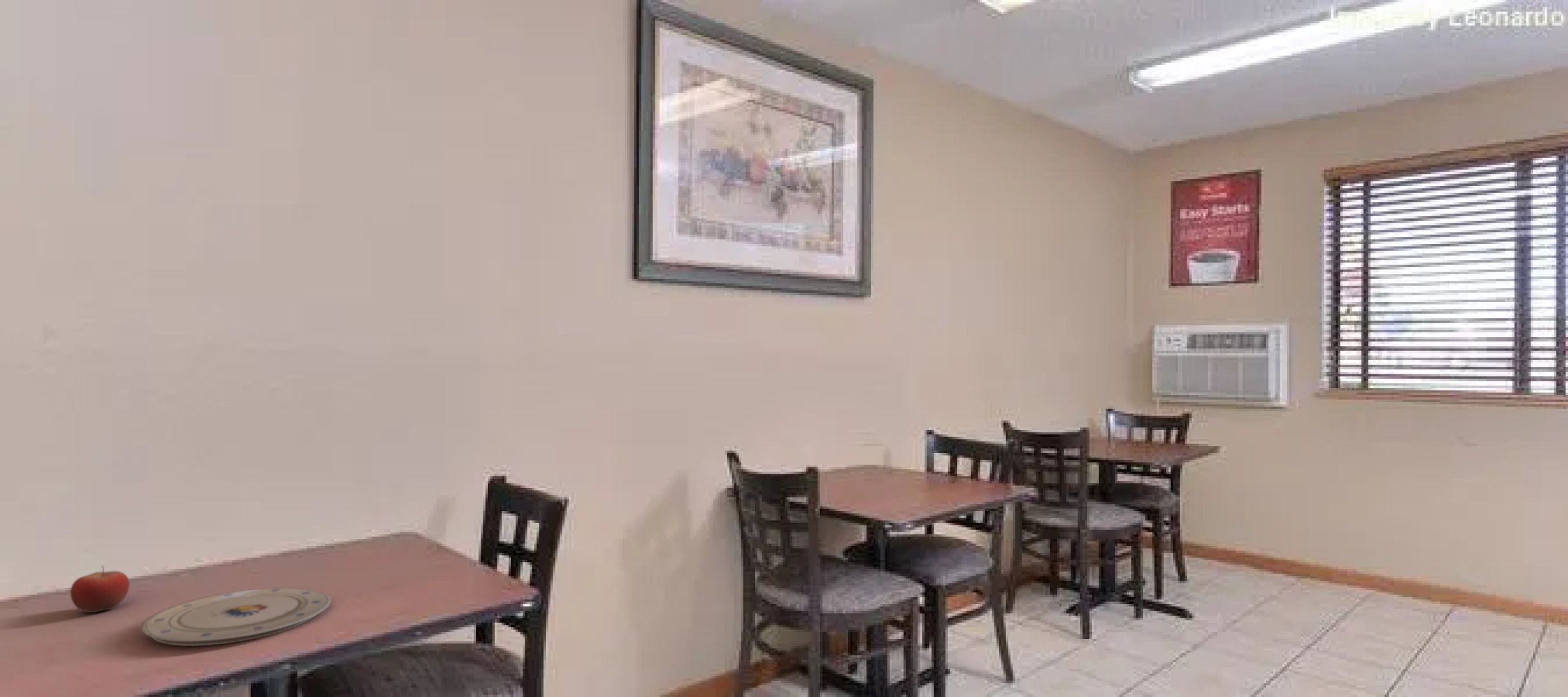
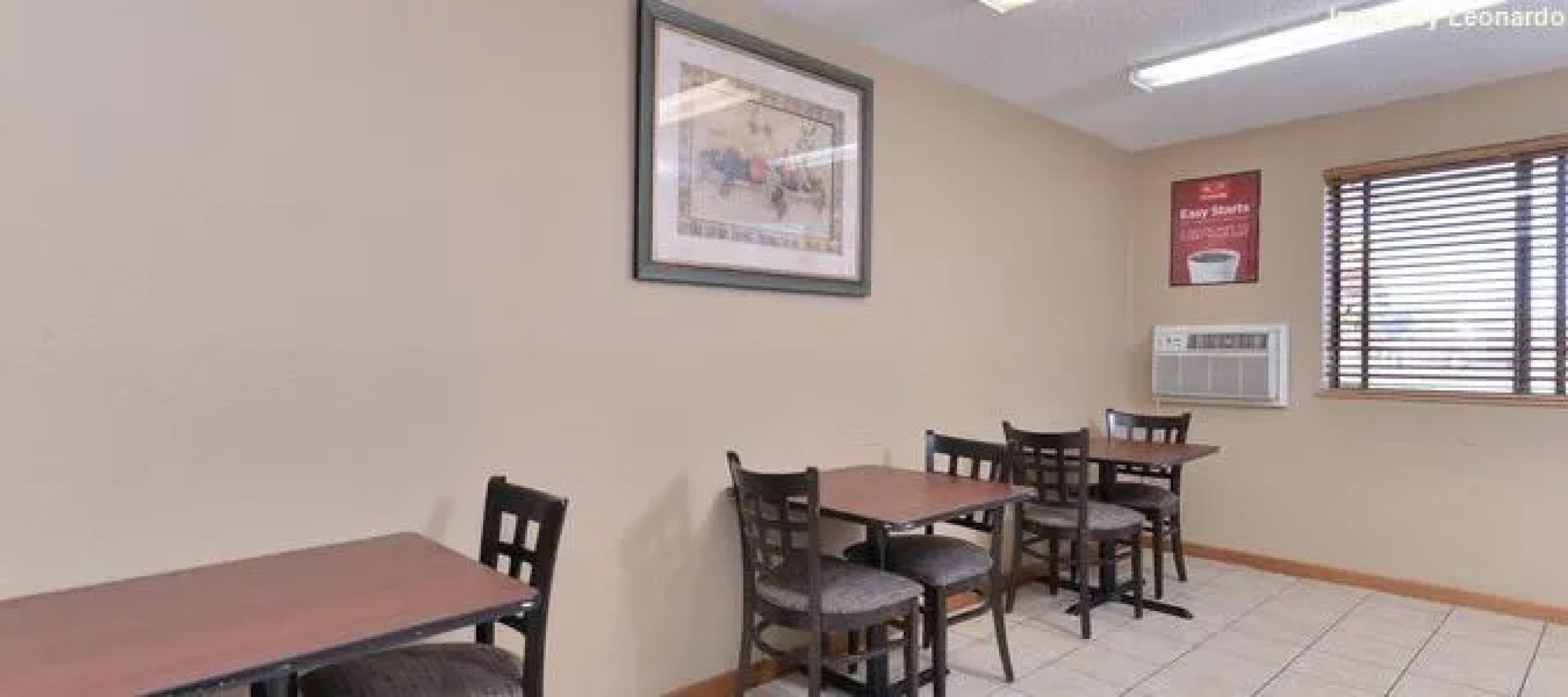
- fruit [70,565,130,613]
- plate [141,587,332,647]
